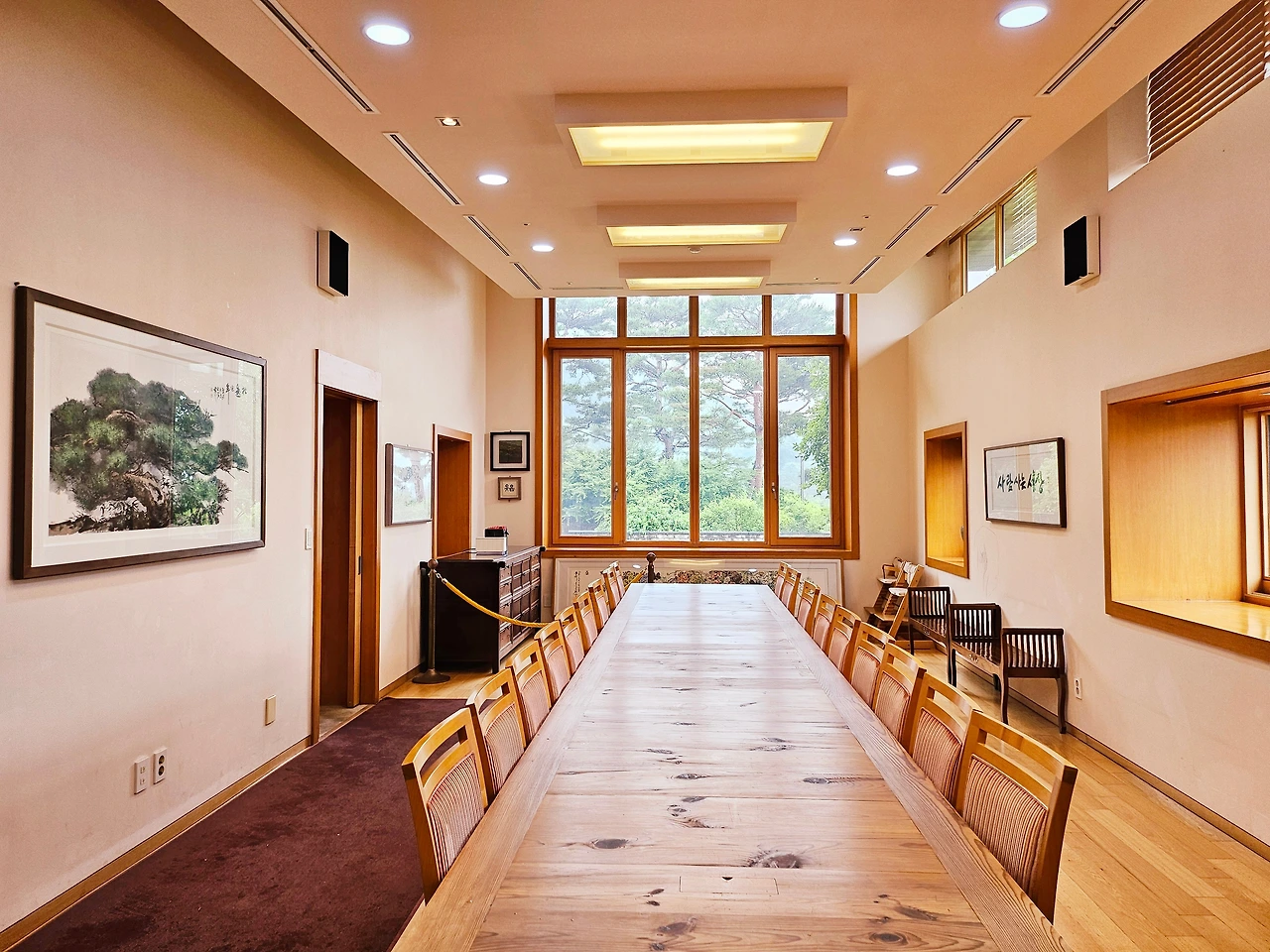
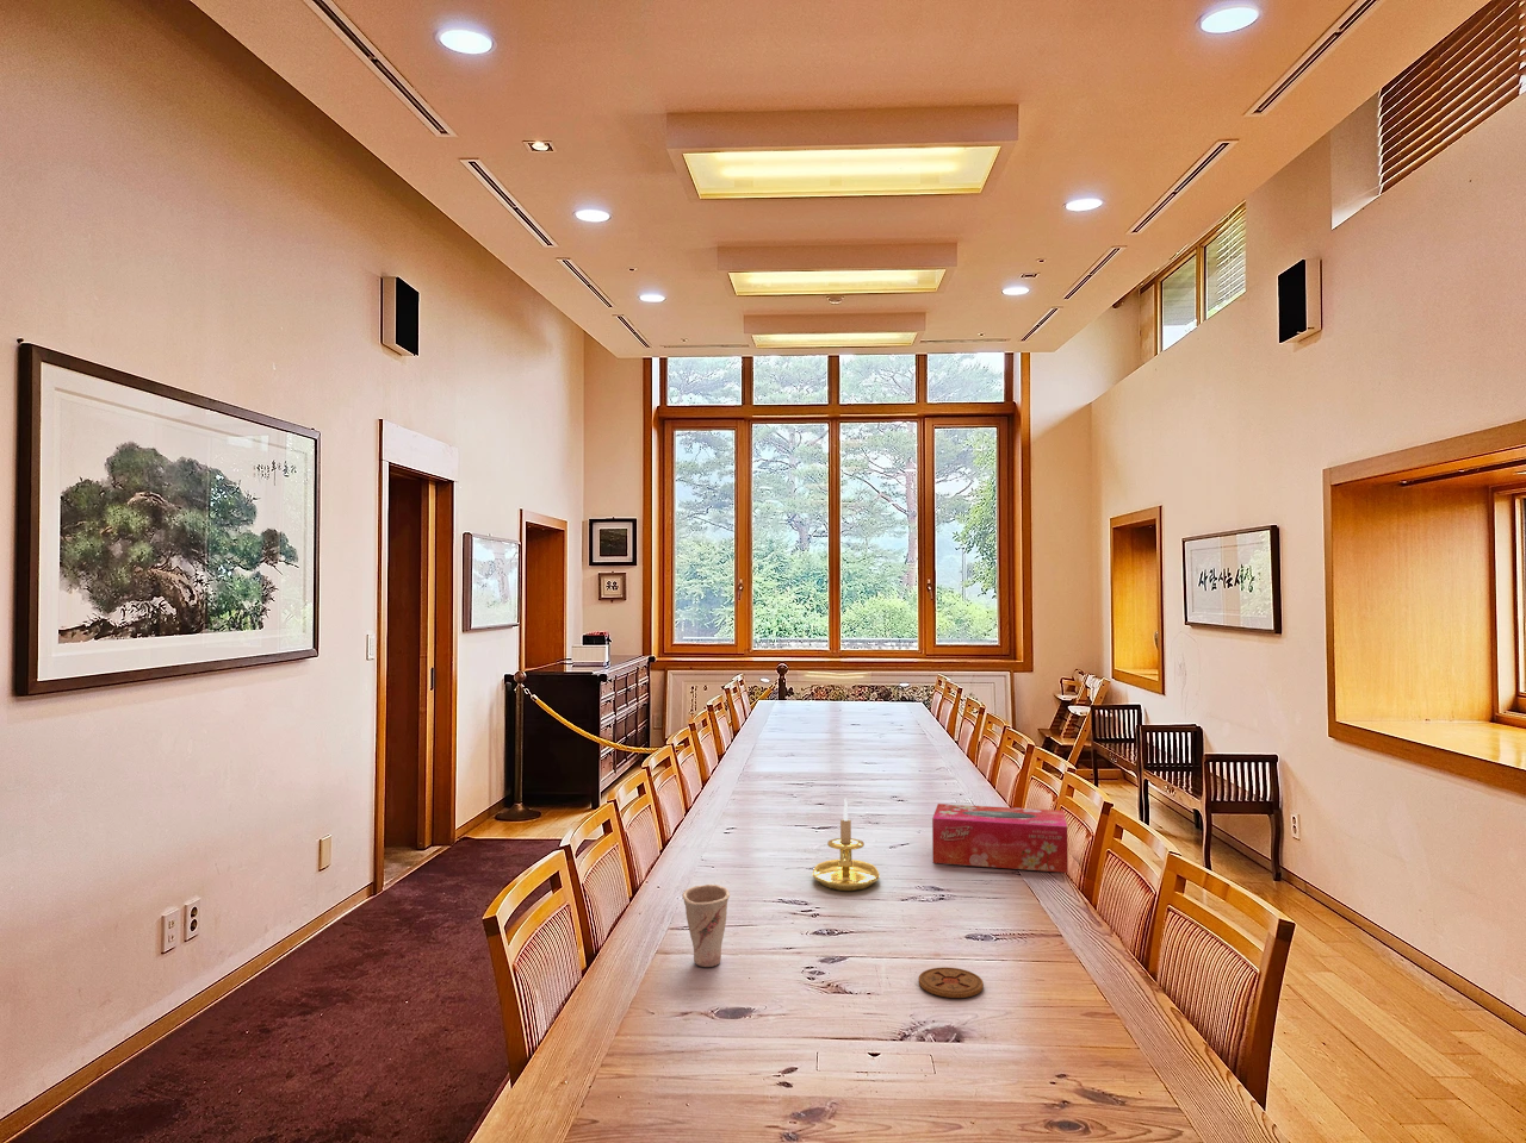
+ candle holder [812,797,881,892]
+ cup [681,884,731,968]
+ coaster [918,967,985,999]
+ tissue box [931,802,1069,874]
